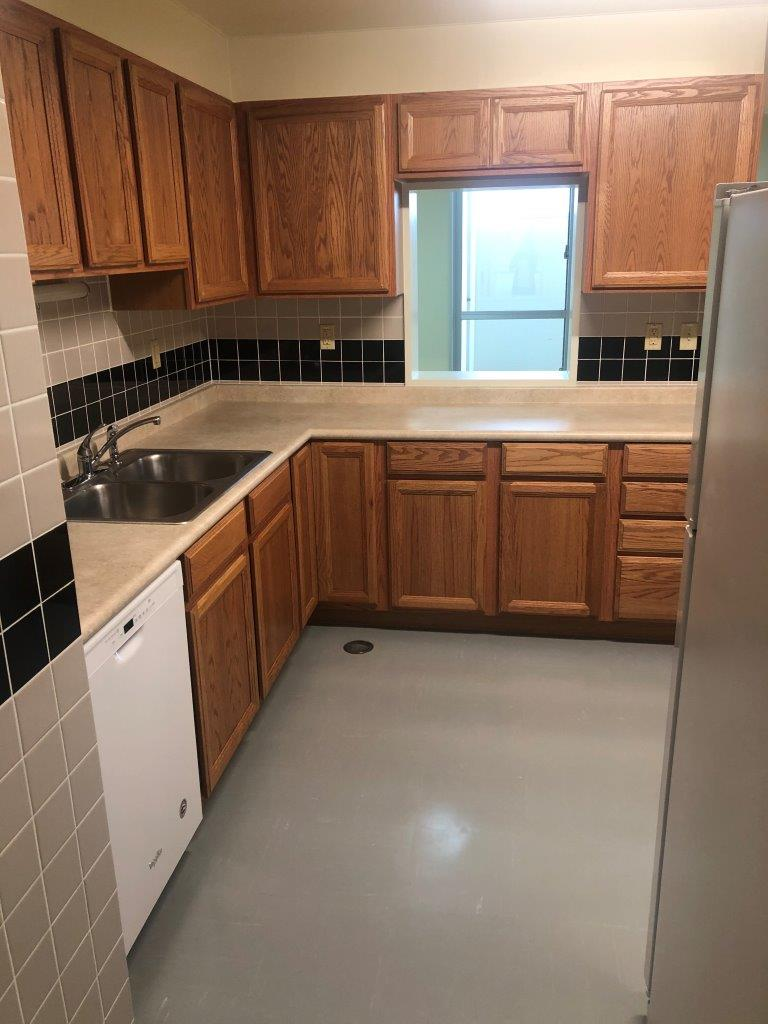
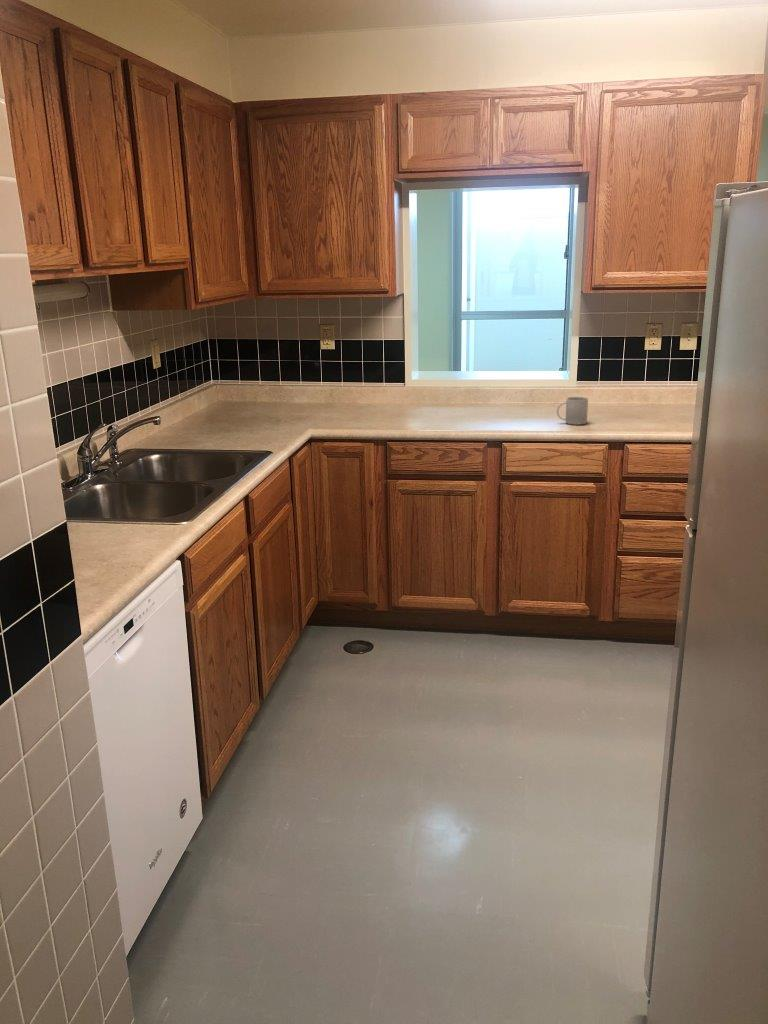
+ mug [556,396,589,426]
